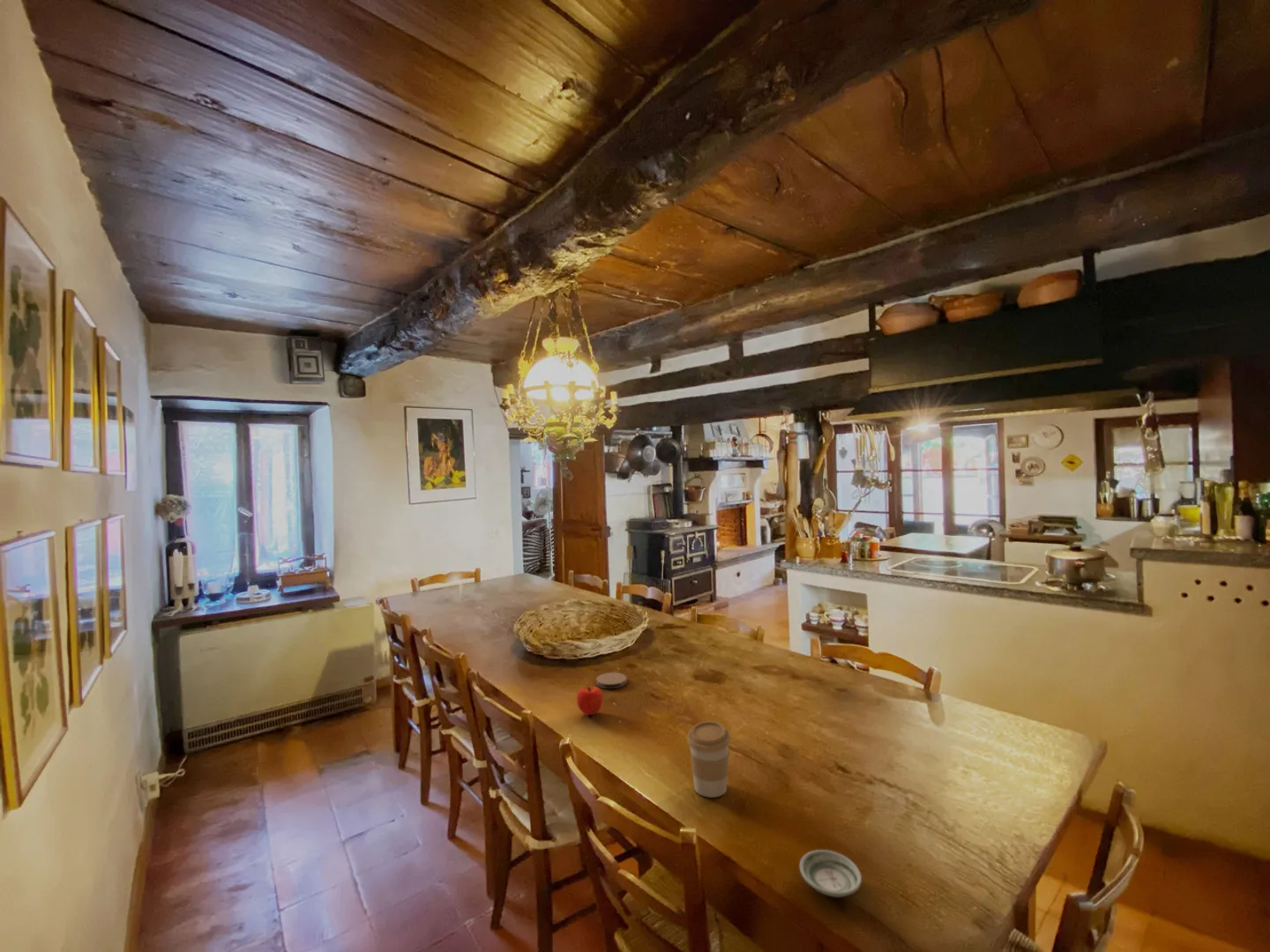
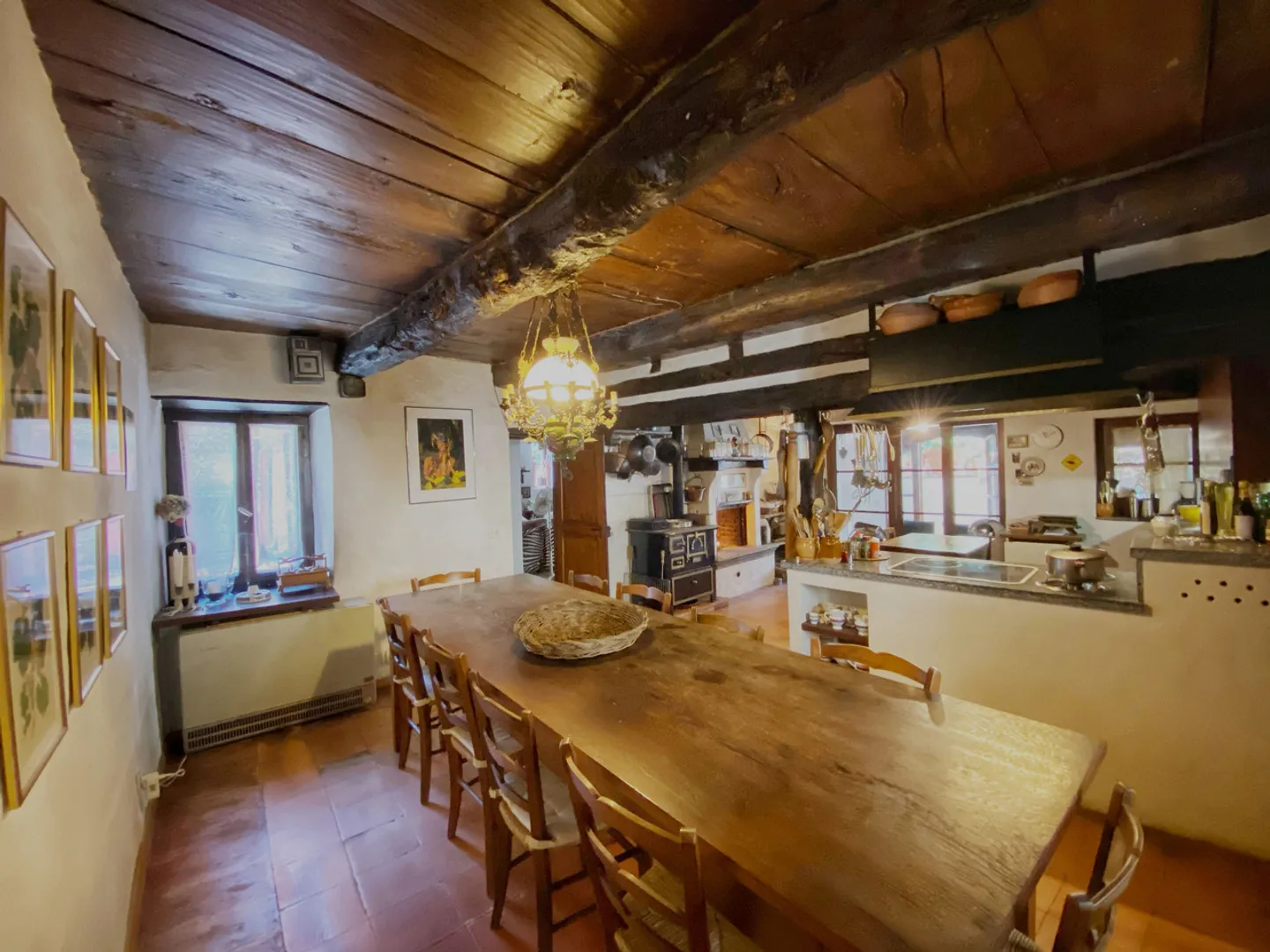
- coffee cup [686,720,731,799]
- fruit [576,686,604,716]
- coaster [595,672,628,689]
- saucer [799,849,863,898]
